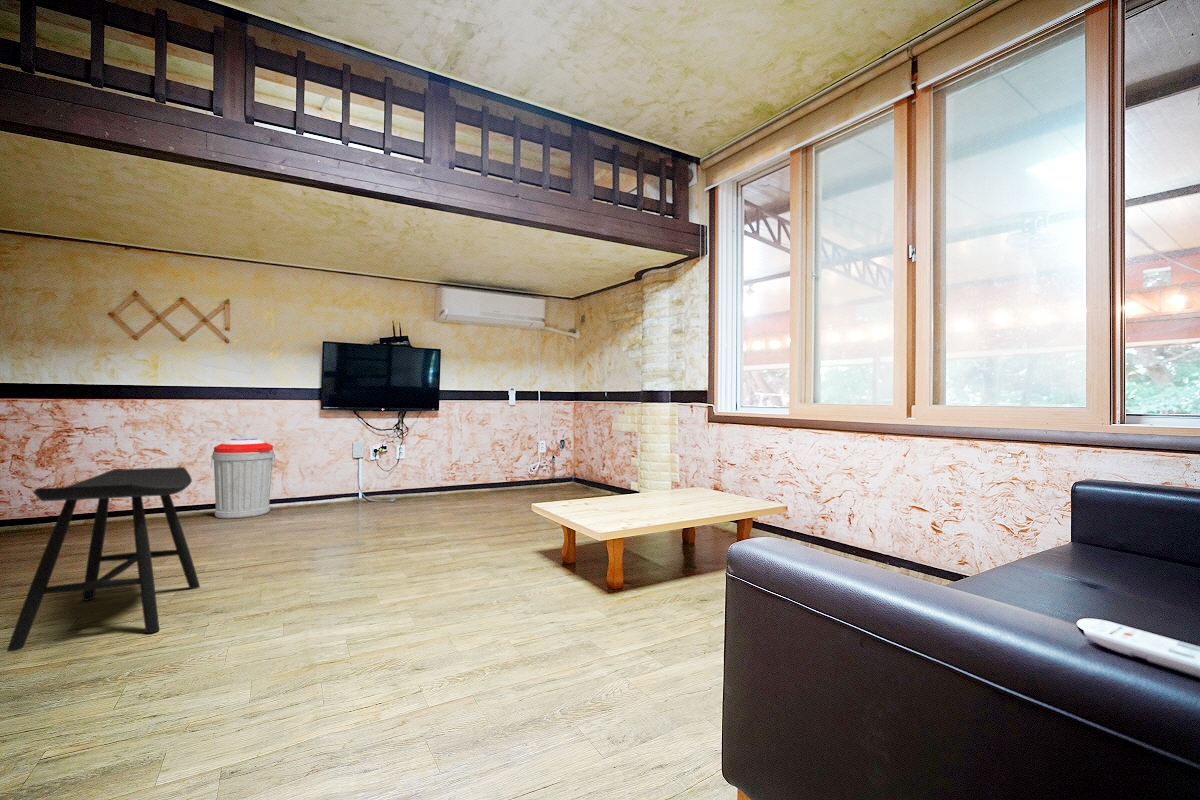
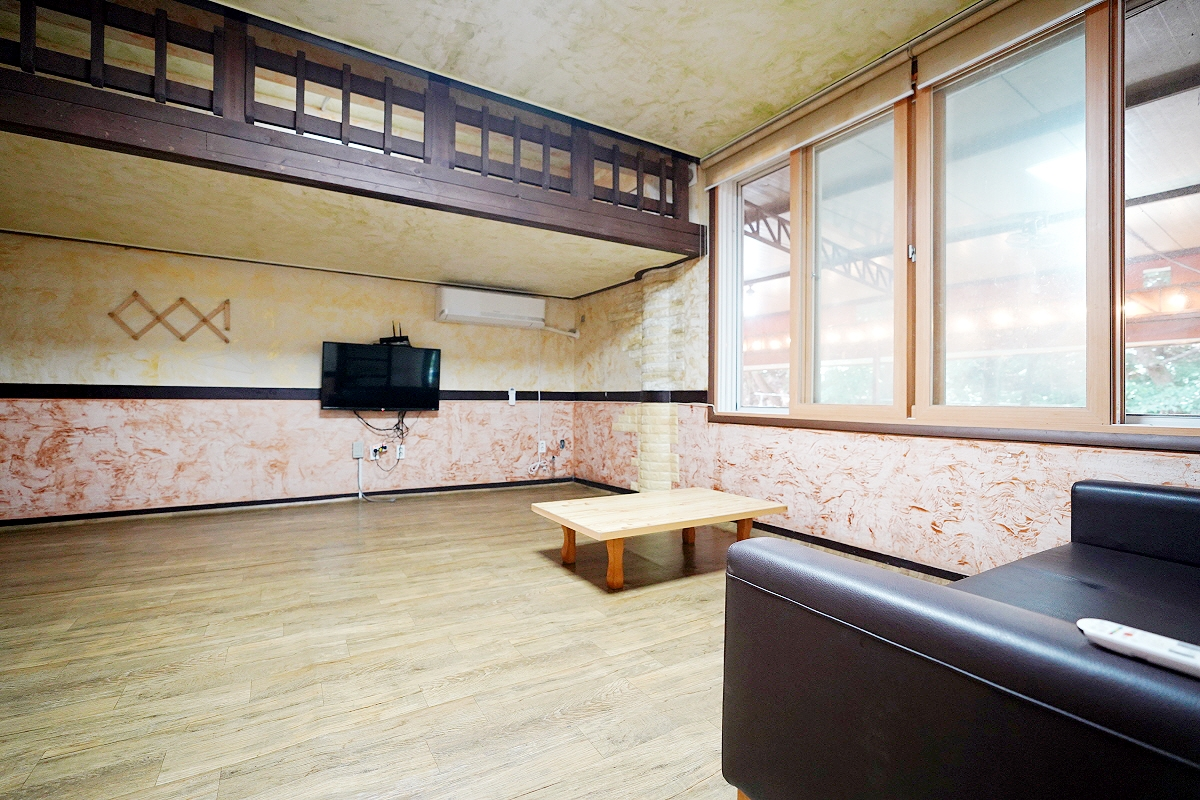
- stool [6,466,201,653]
- trash can [210,437,276,520]
